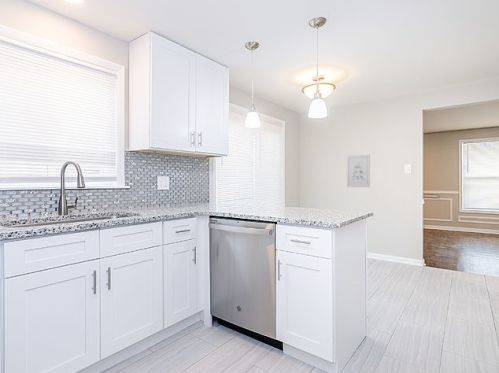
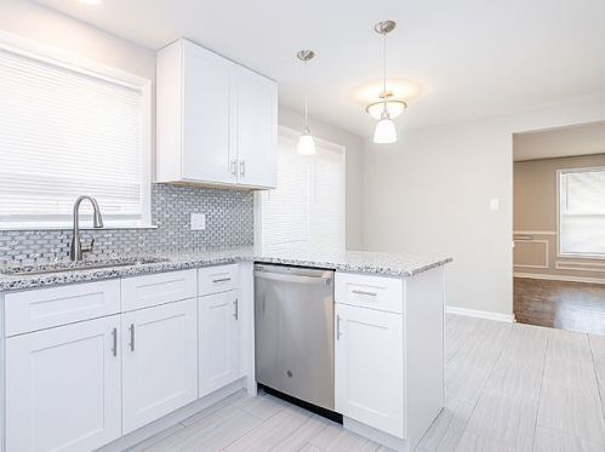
- wall art [346,154,371,188]
